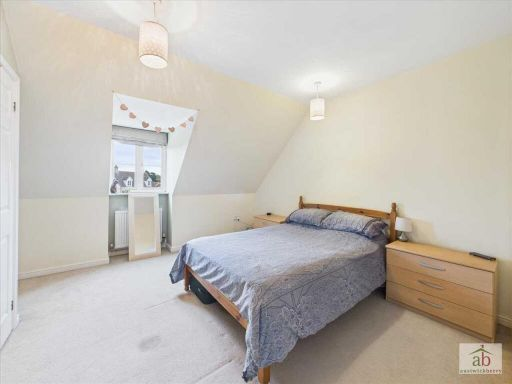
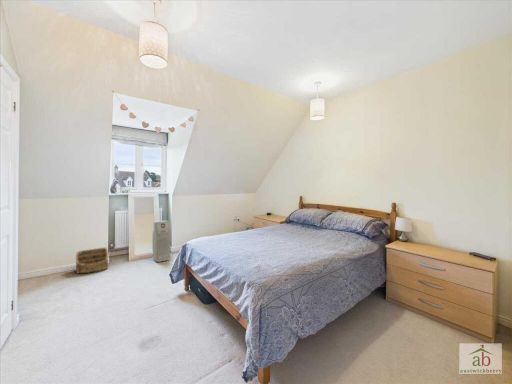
+ air purifier [152,220,171,263]
+ basket [75,247,109,275]
